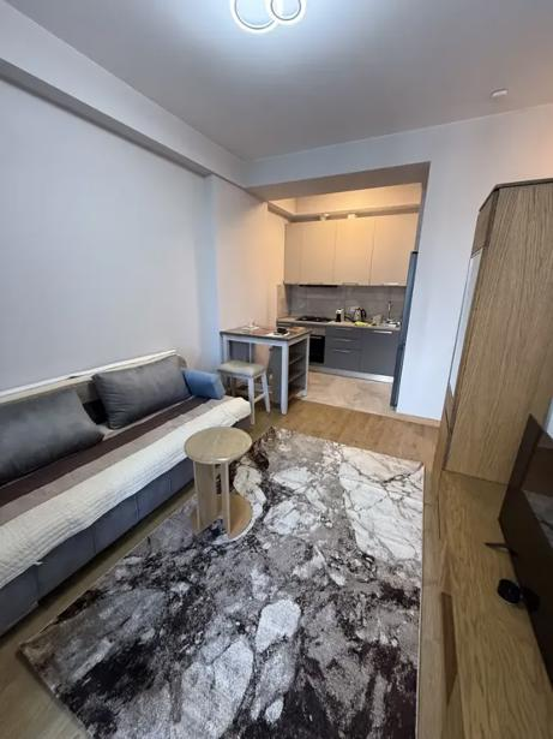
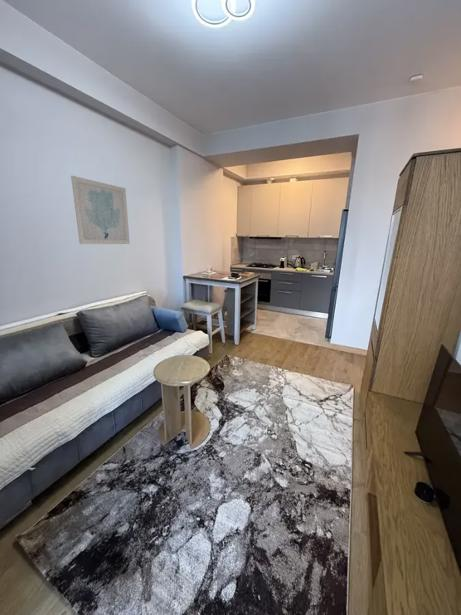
+ wall art [70,175,131,245]
